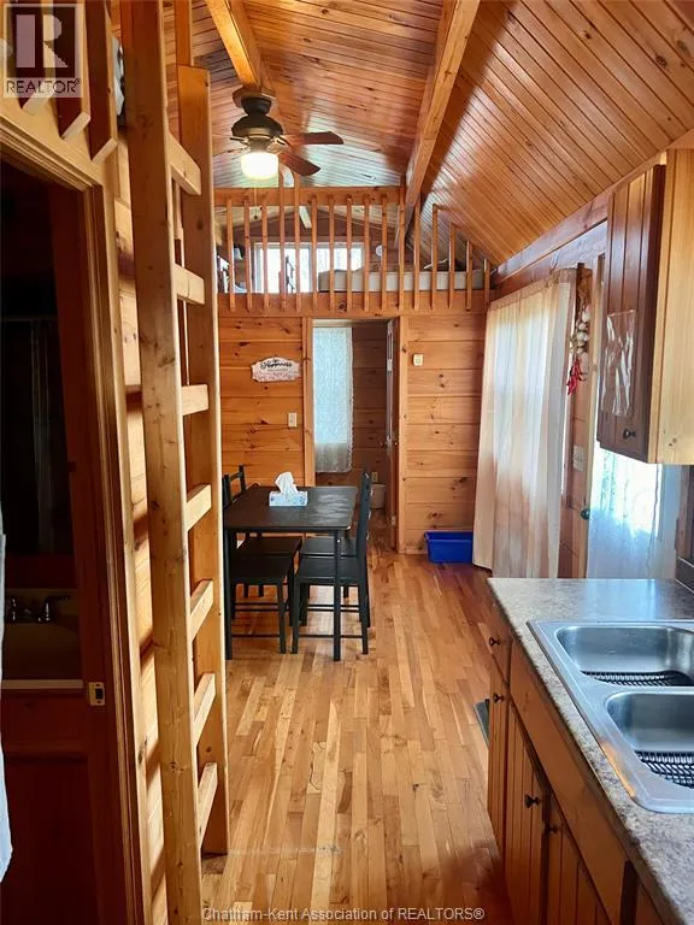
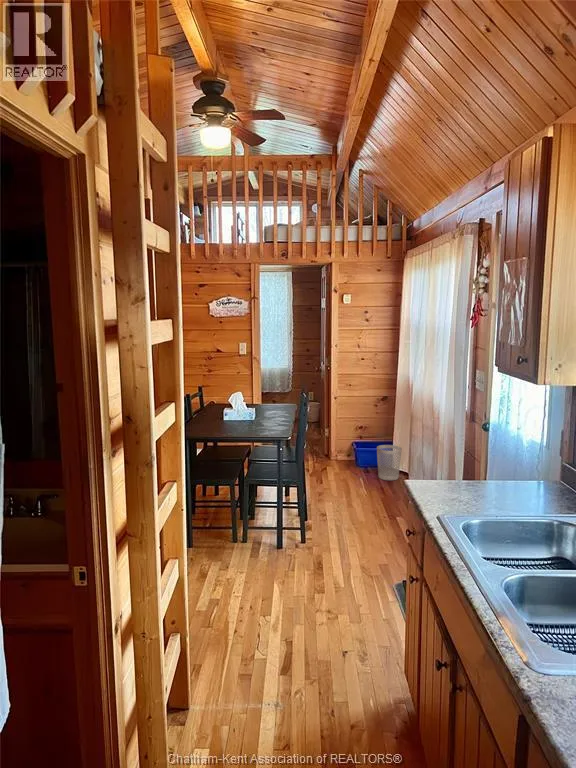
+ wastebasket [376,444,403,481]
